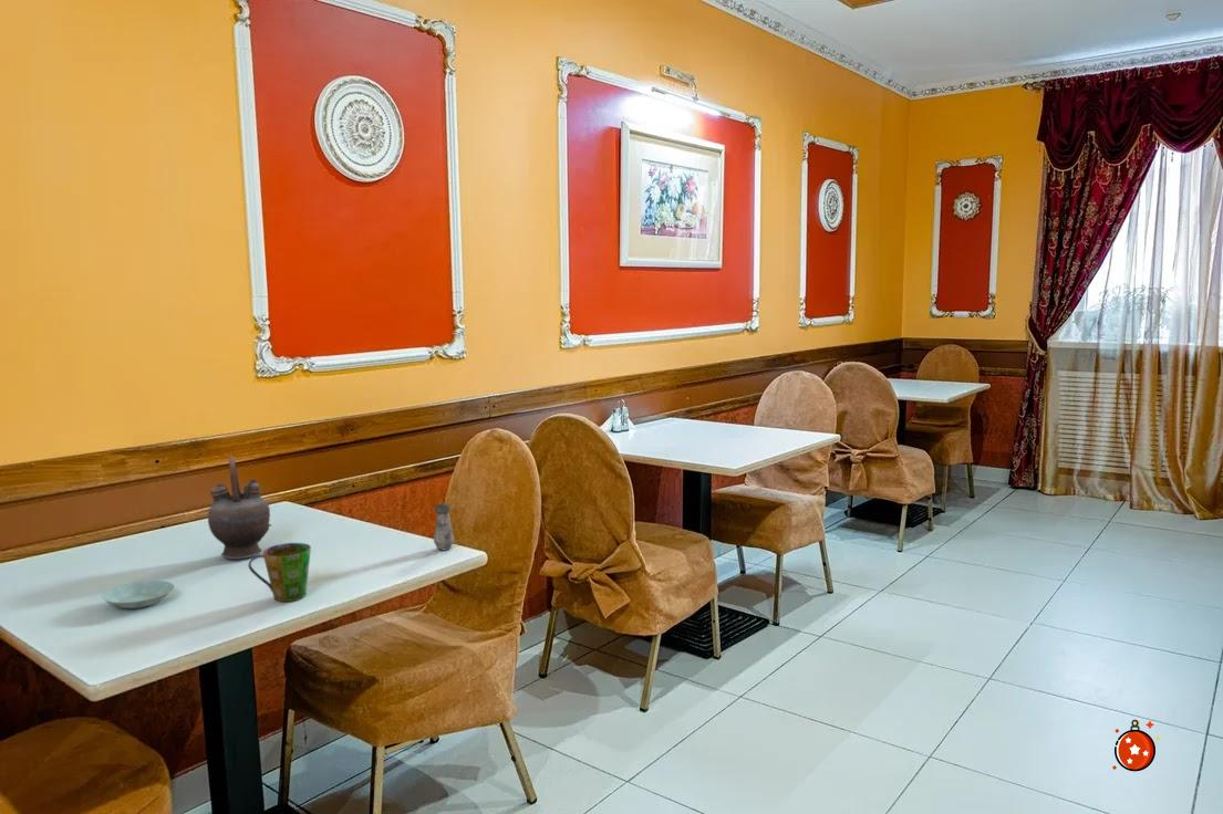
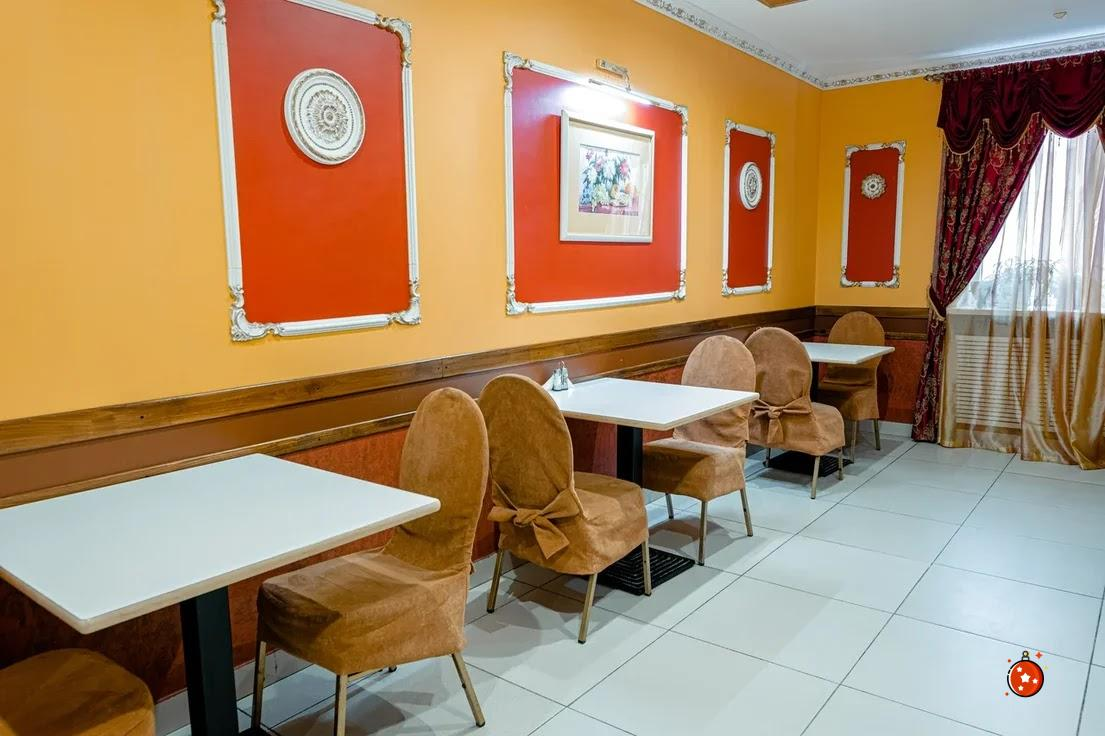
- salt shaker [433,502,455,551]
- teapot [206,456,272,560]
- cup [248,542,312,603]
- saucer [101,580,176,609]
